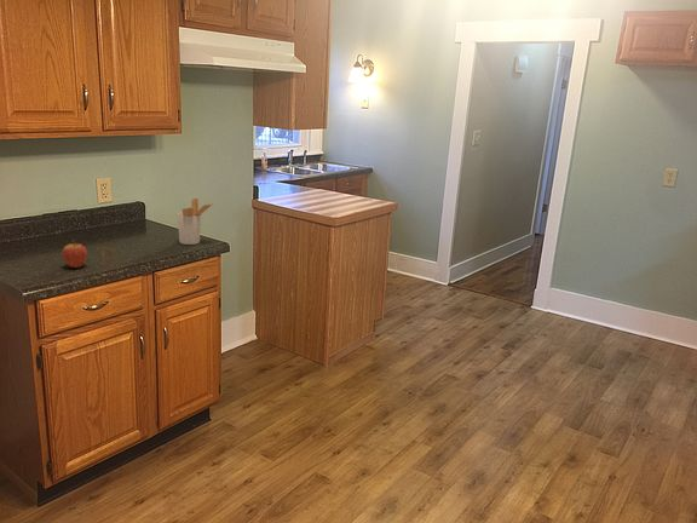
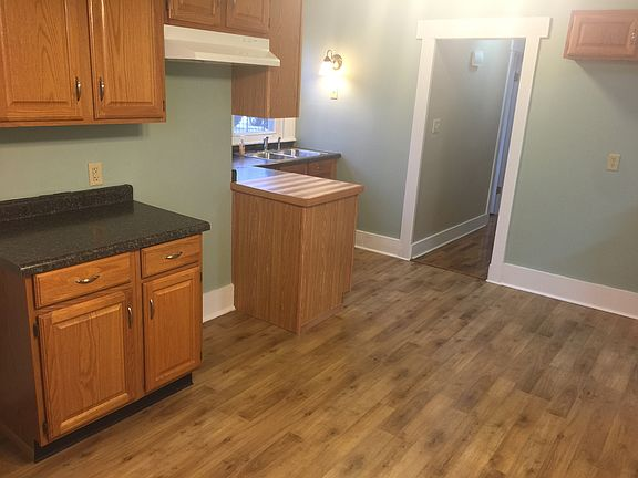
- fruit [62,238,88,269]
- utensil holder [177,197,214,246]
